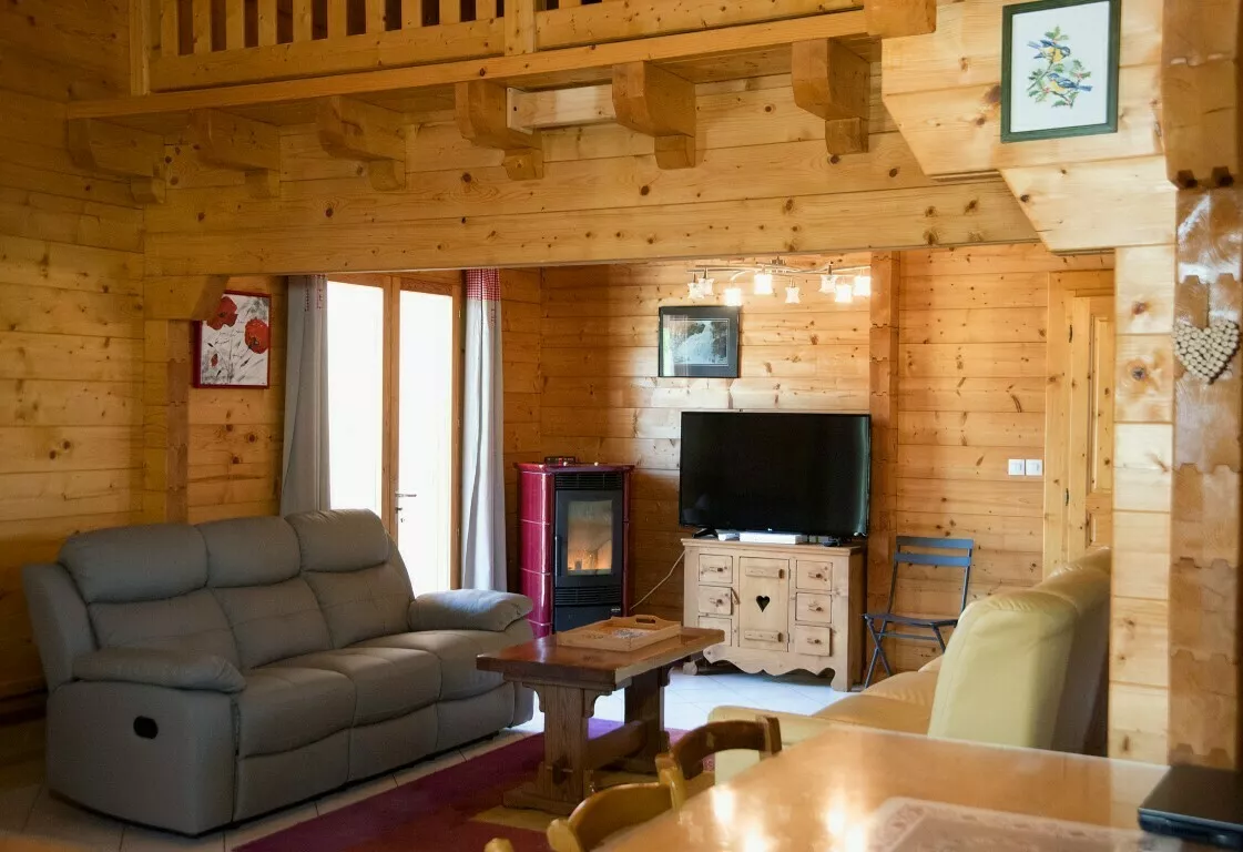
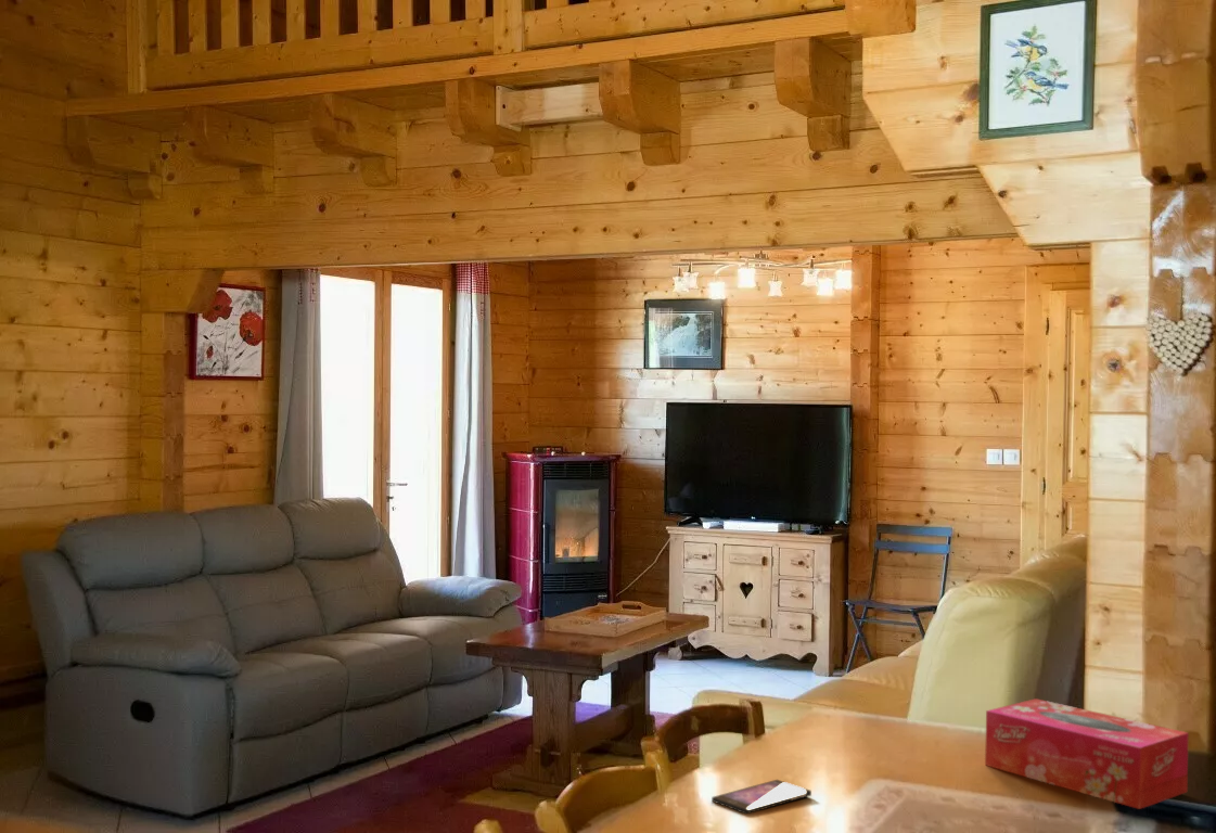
+ tissue box [984,697,1190,810]
+ smartphone [711,779,812,815]
